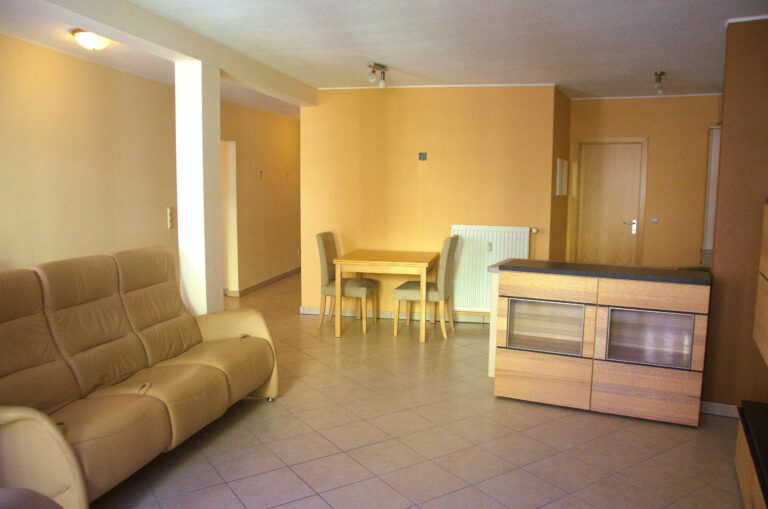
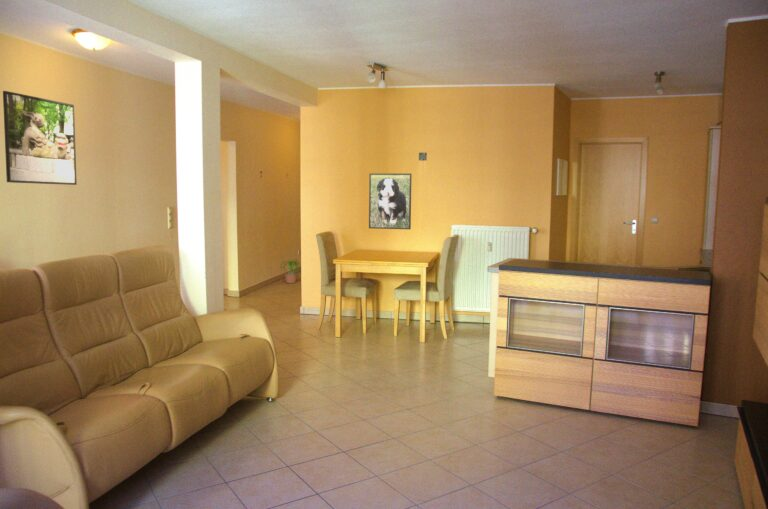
+ potted plant [279,258,301,284]
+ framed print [368,172,412,230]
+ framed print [2,90,78,186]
